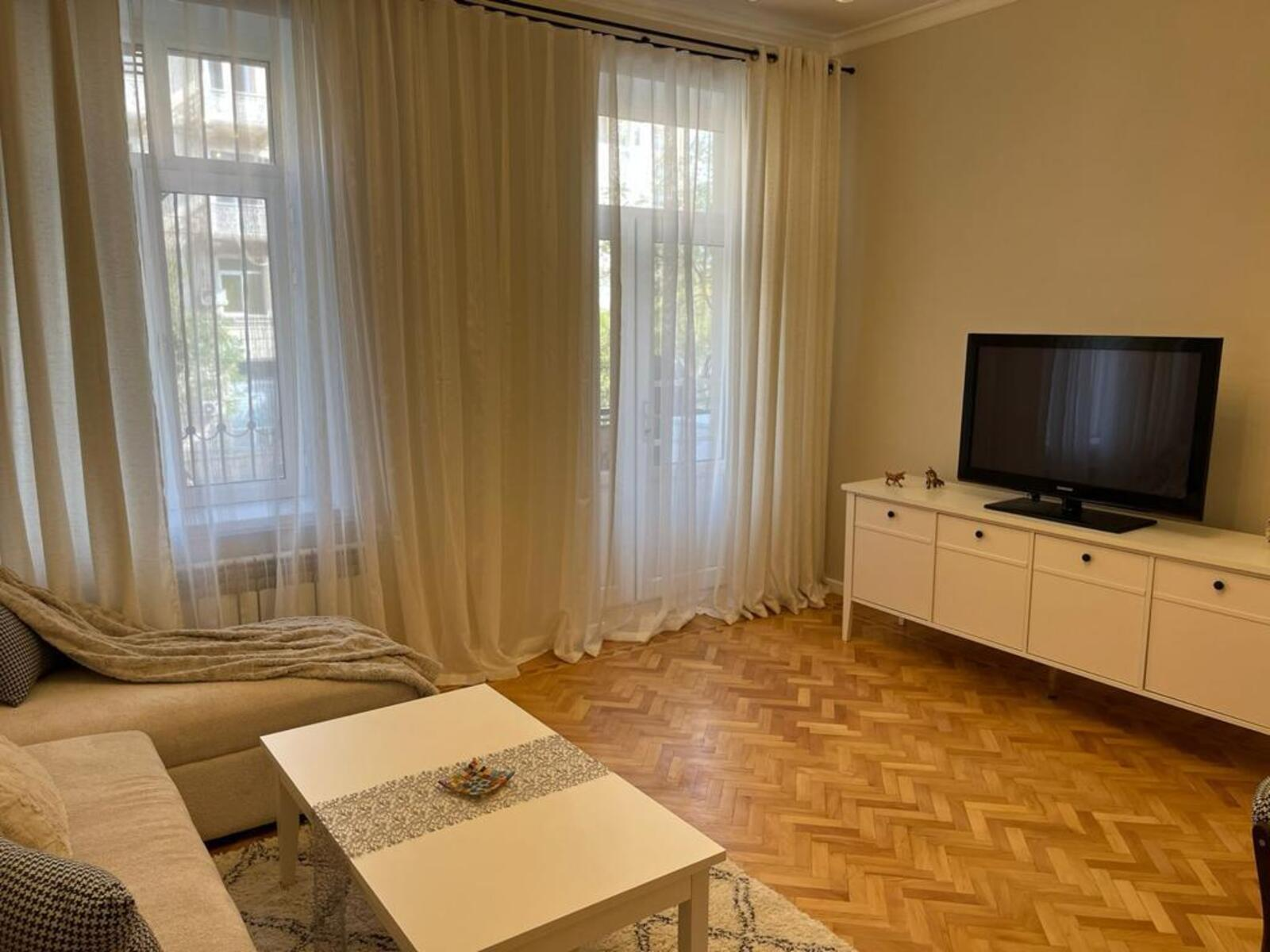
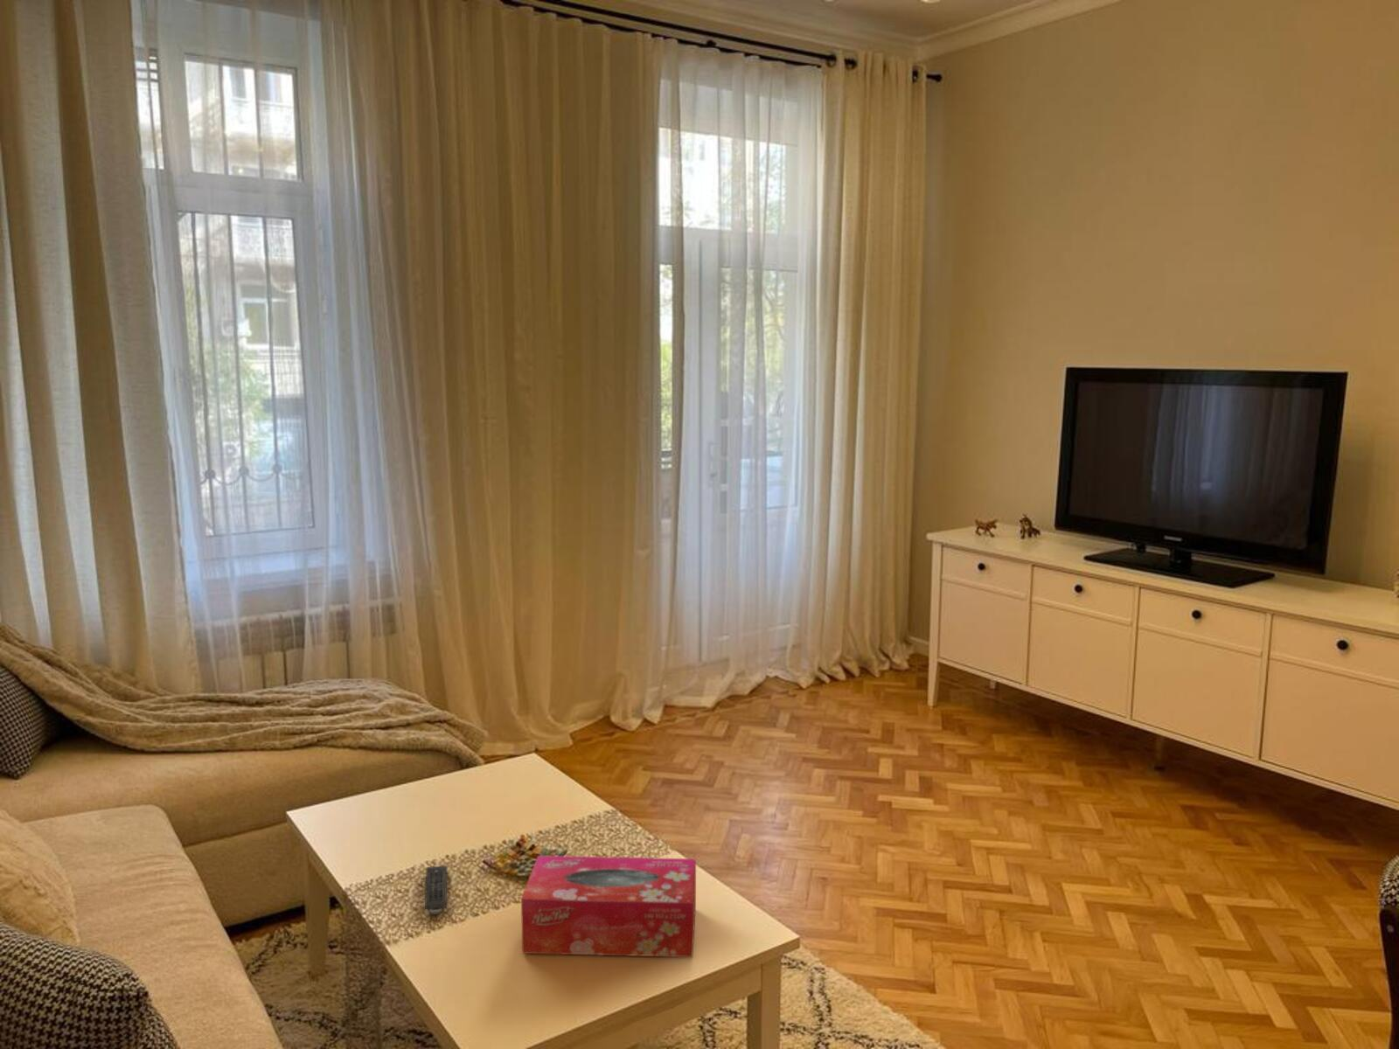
+ tissue box [520,855,697,958]
+ remote control [424,865,448,916]
